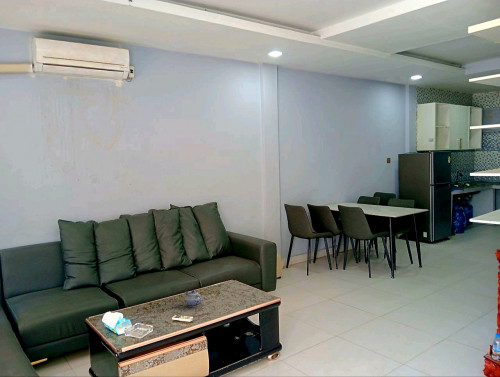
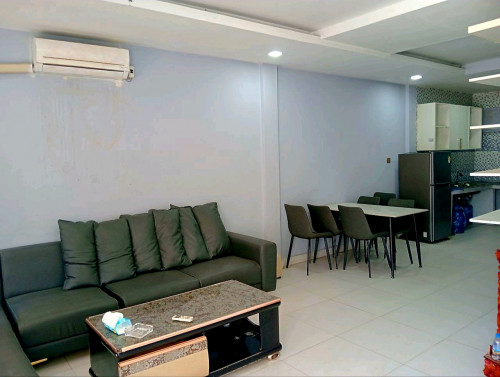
- teapot [184,289,203,308]
